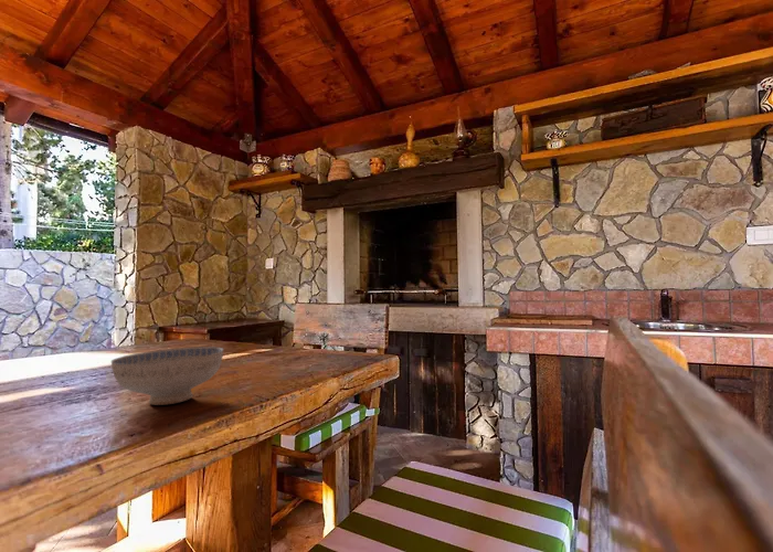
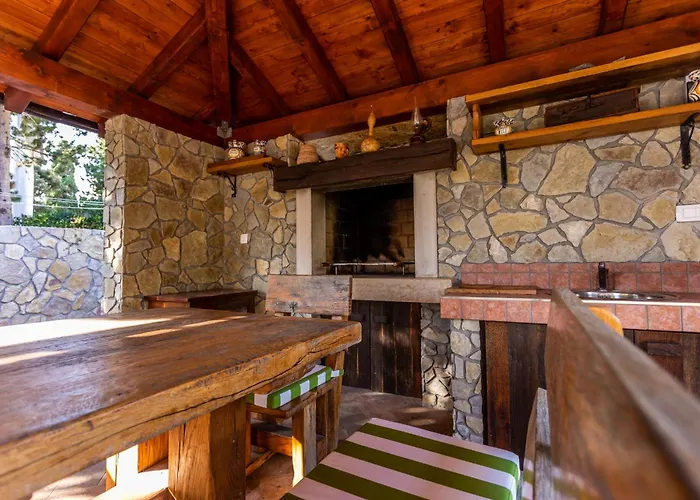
- ceramic bowl [110,346,224,406]
